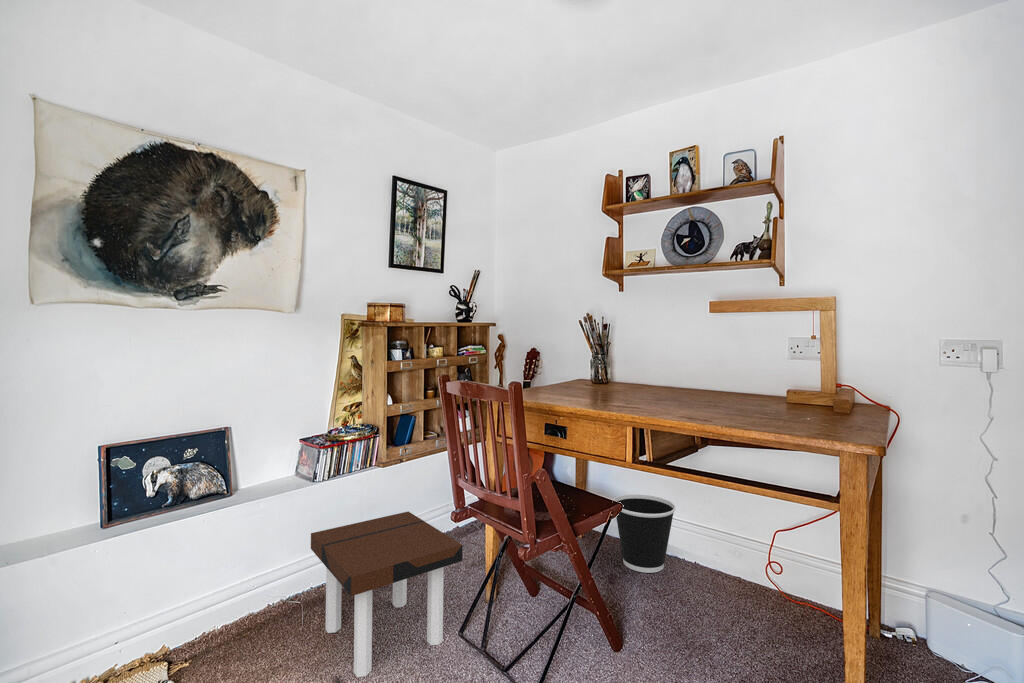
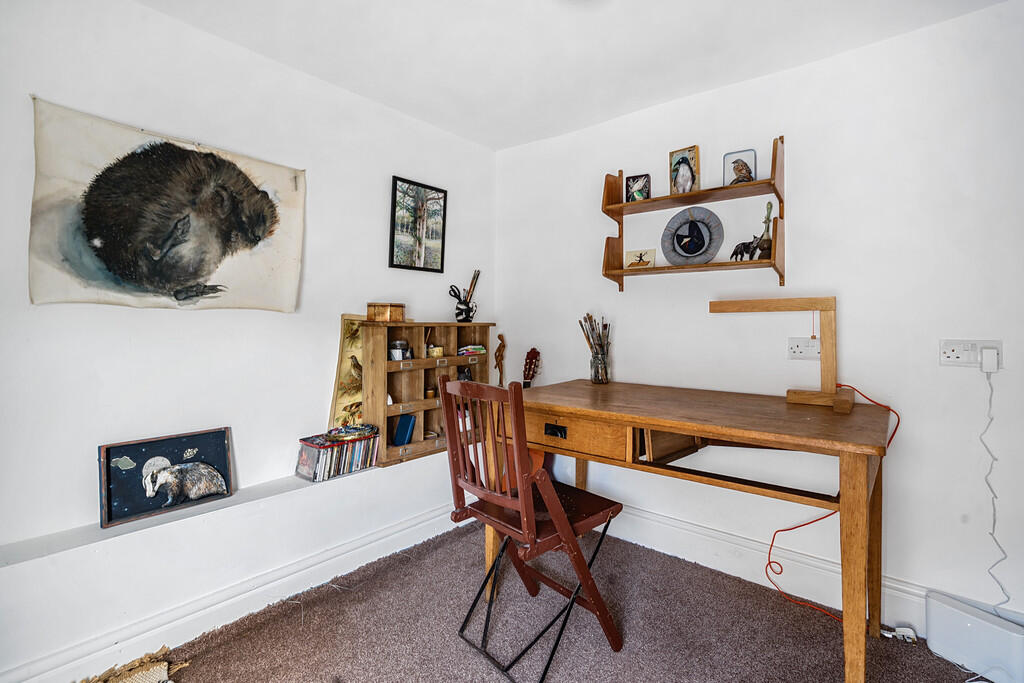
- side table [310,511,463,678]
- wastebasket [613,493,676,574]
